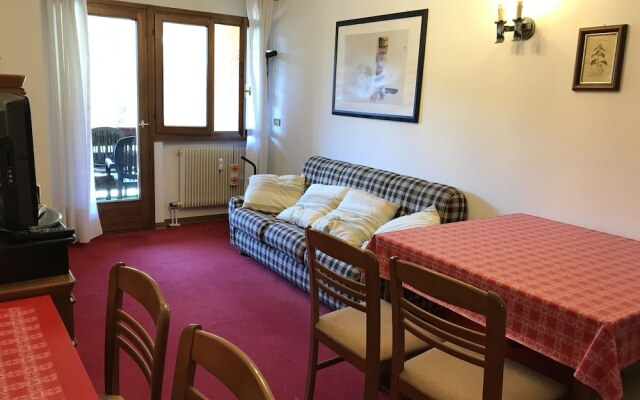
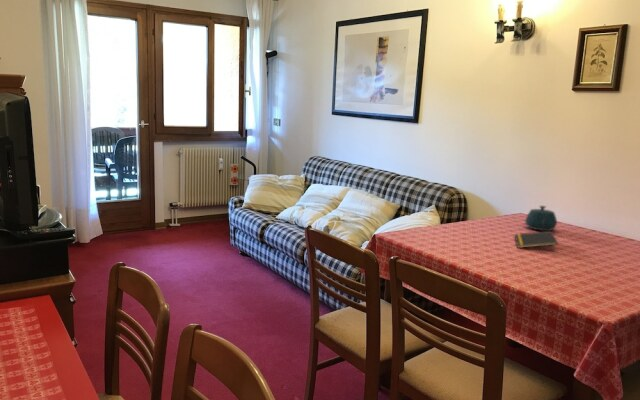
+ teapot [524,205,558,232]
+ notepad [514,230,559,249]
